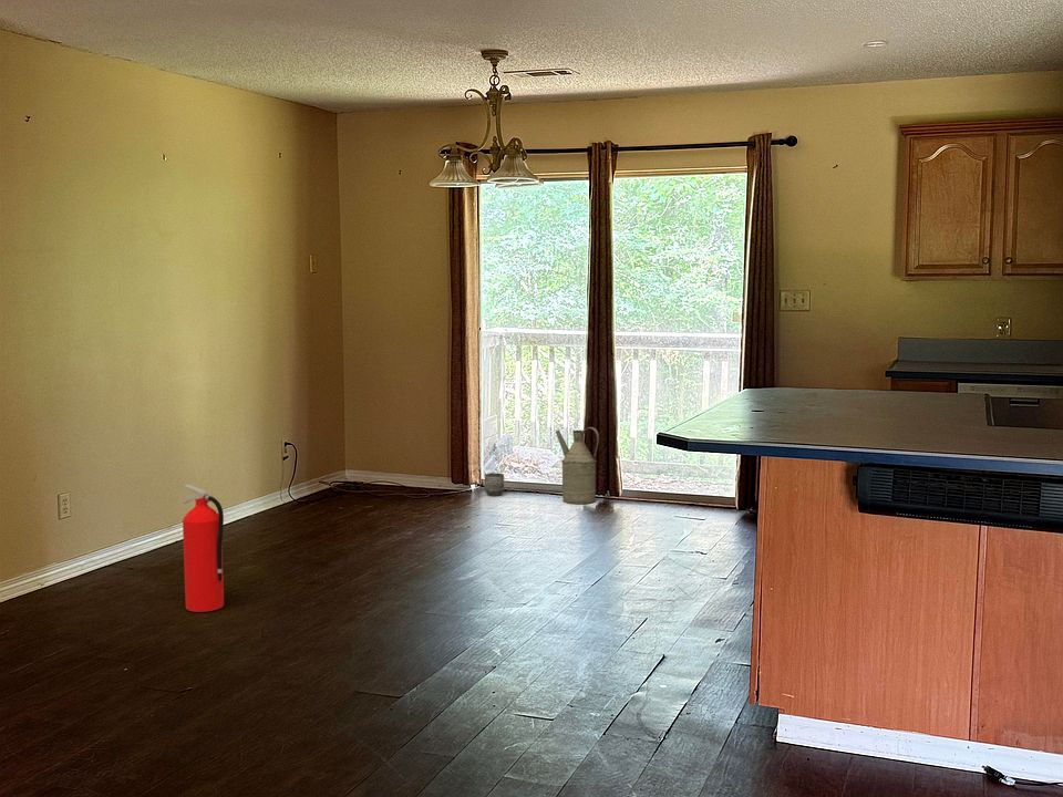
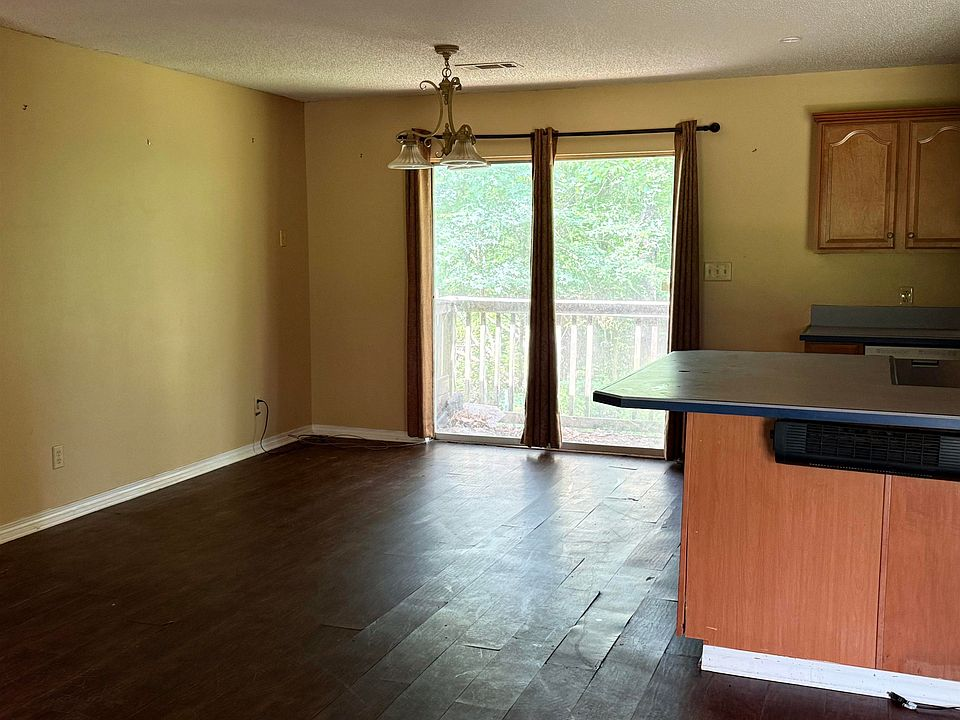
- fire extinguisher [180,484,225,613]
- watering can [555,426,600,505]
- planter [484,473,505,497]
